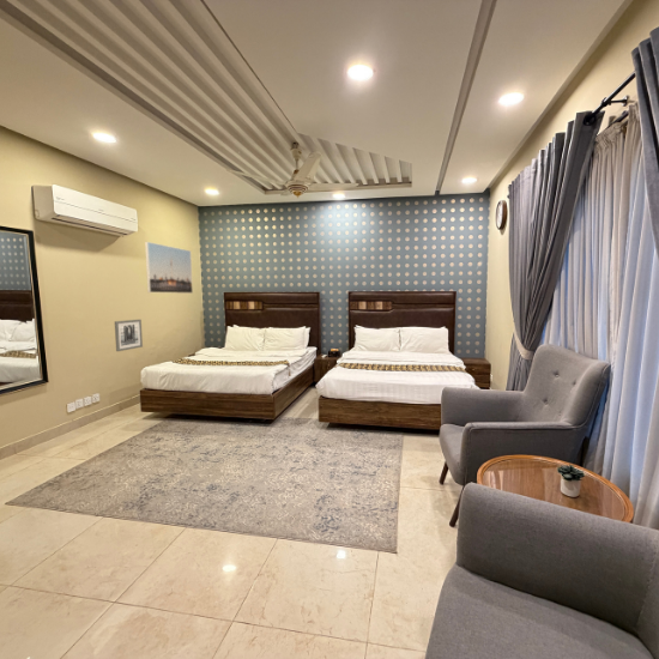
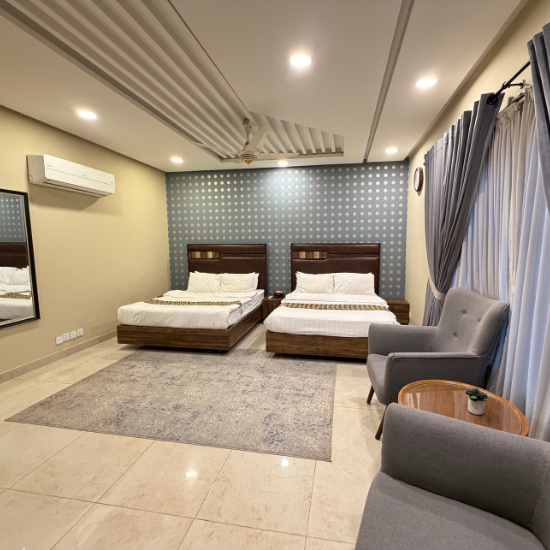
- wall art [114,319,144,352]
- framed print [144,241,194,295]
